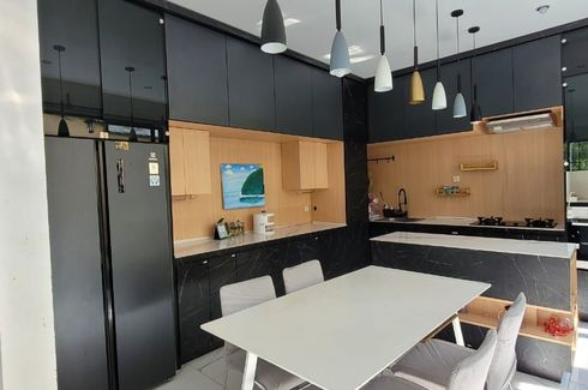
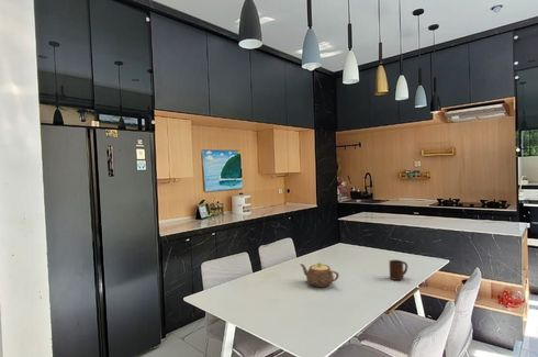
+ cup [389,259,408,281]
+ teapot [299,261,340,288]
